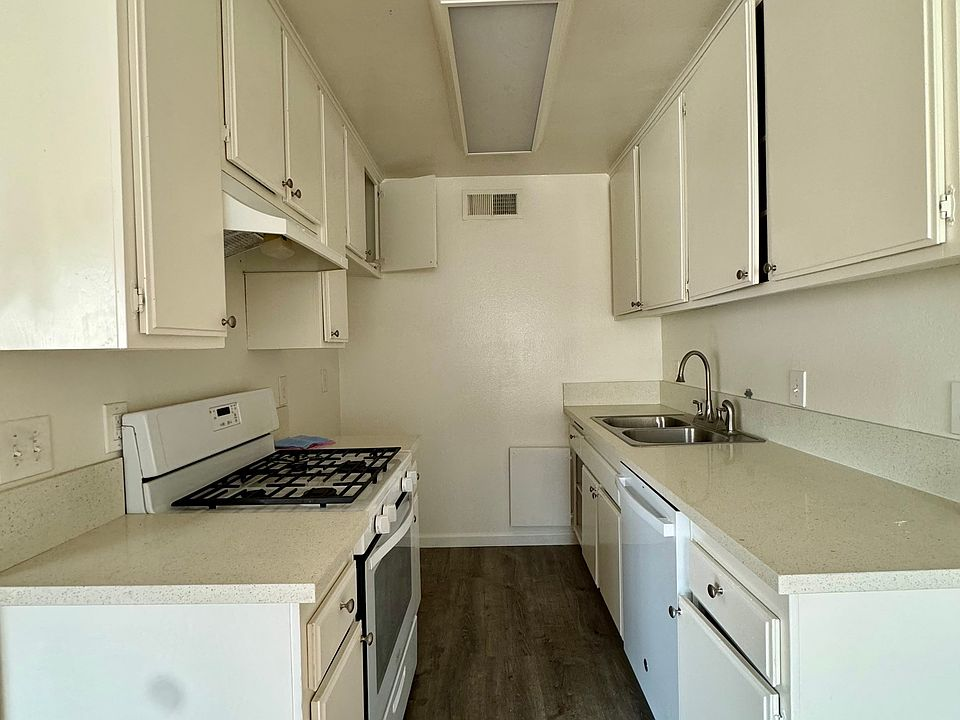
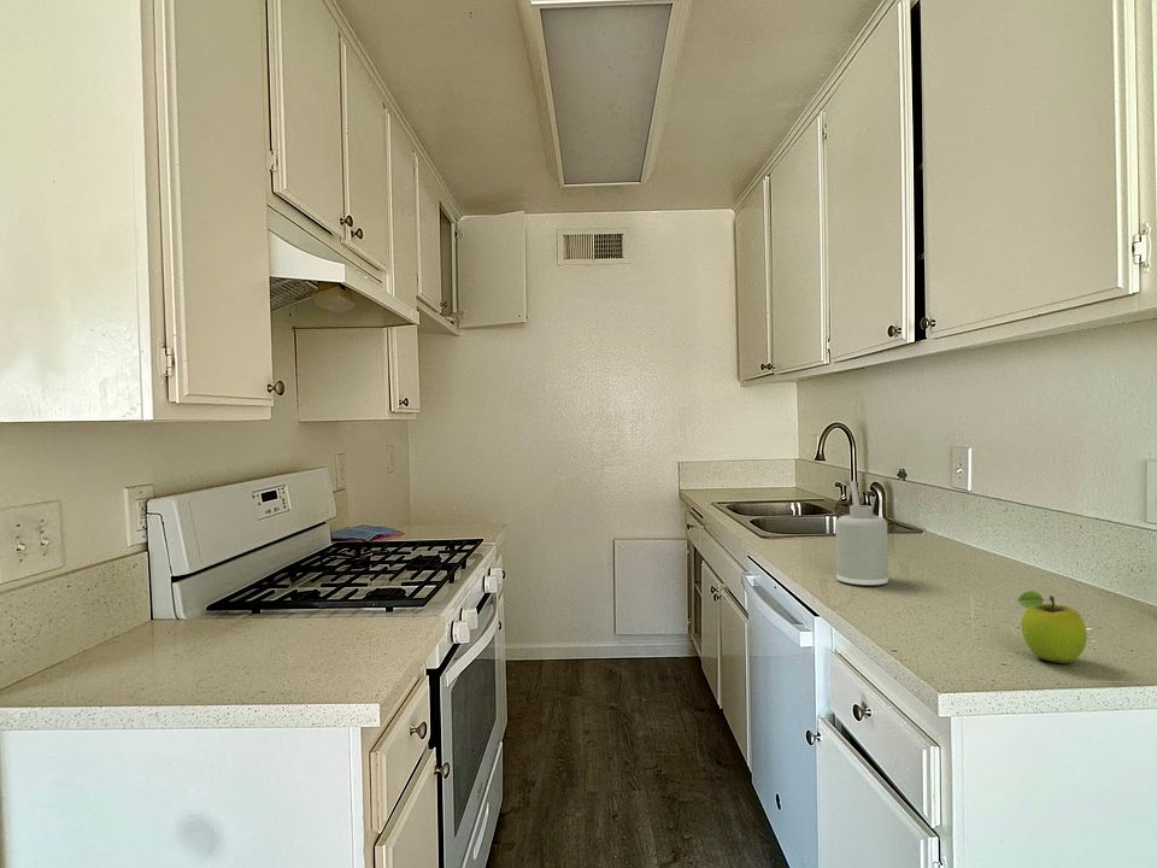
+ fruit [1017,590,1088,664]
+ soap dispenser [835,480,889,587]
